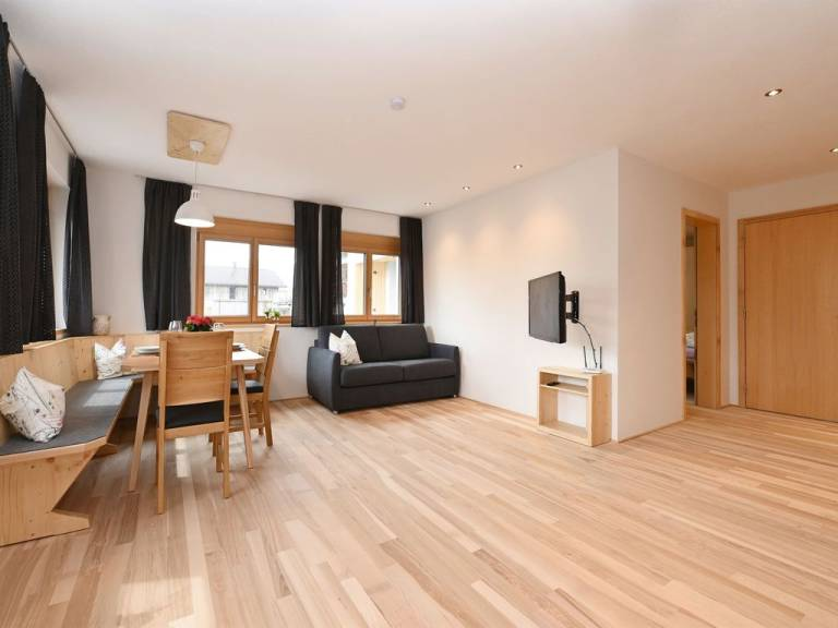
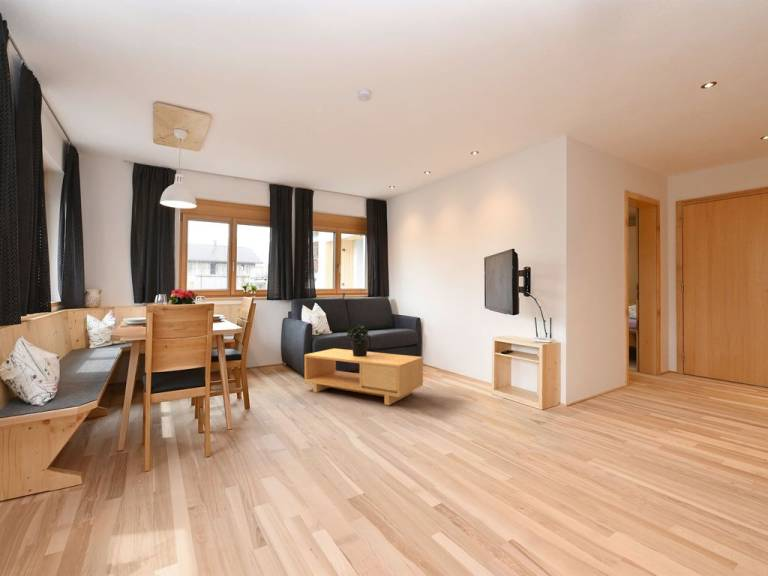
+ coffee table [303,348,424,406]
+ potted plant [346,323,371,357]
